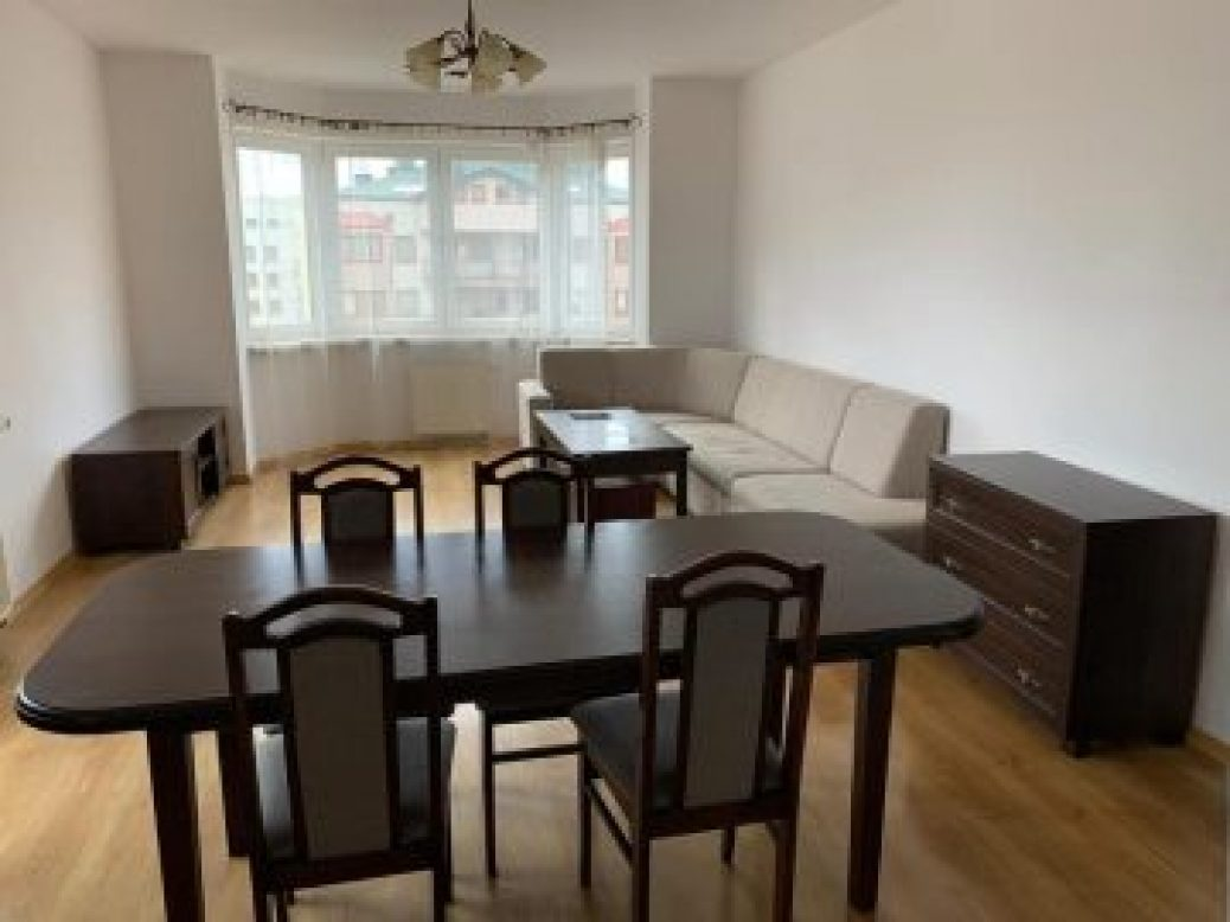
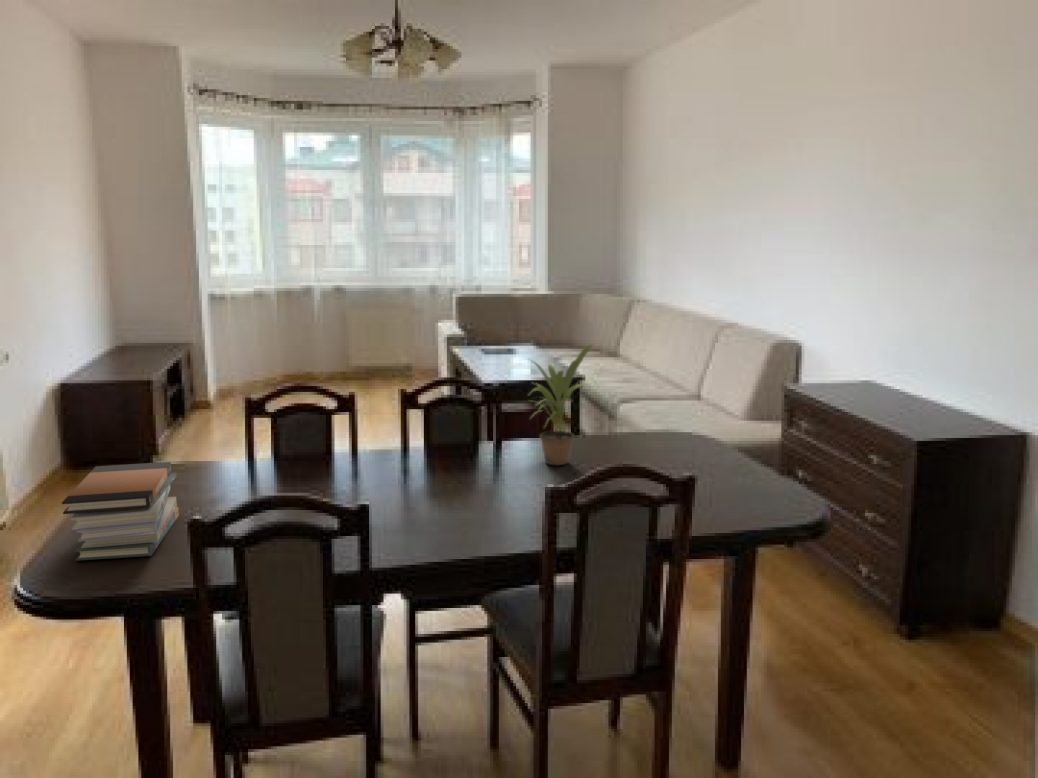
+ potted plant [526,343,604,466]
+ book stack [61,461,180,562]
